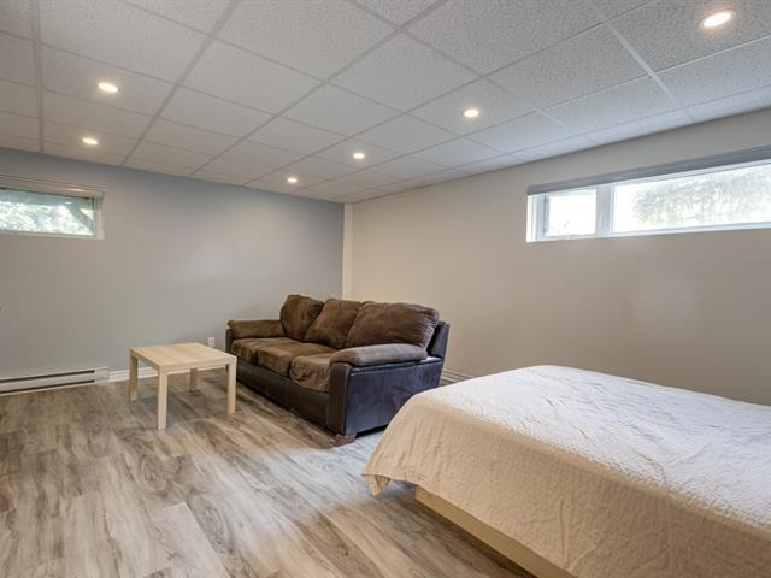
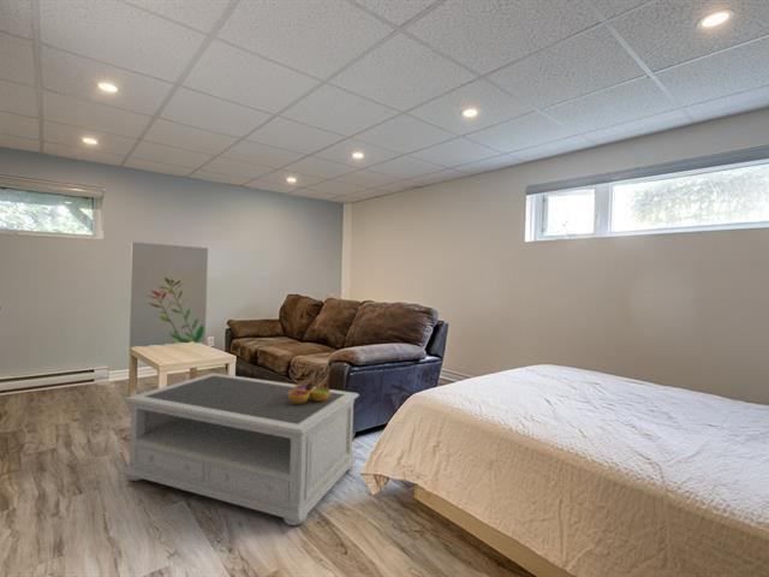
+ coffee table [119,371,360,527]
+ wall art [129,240,209,349]
+ decorative bowl [288,382,330,404]
